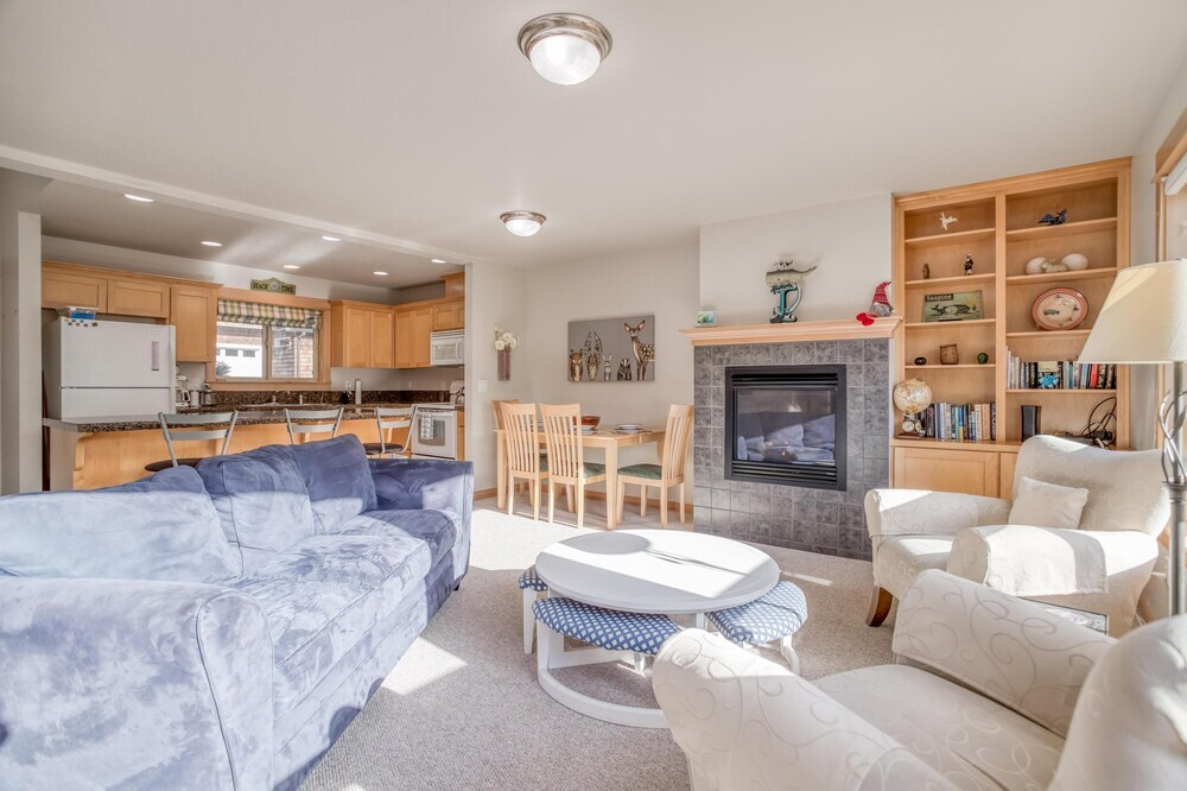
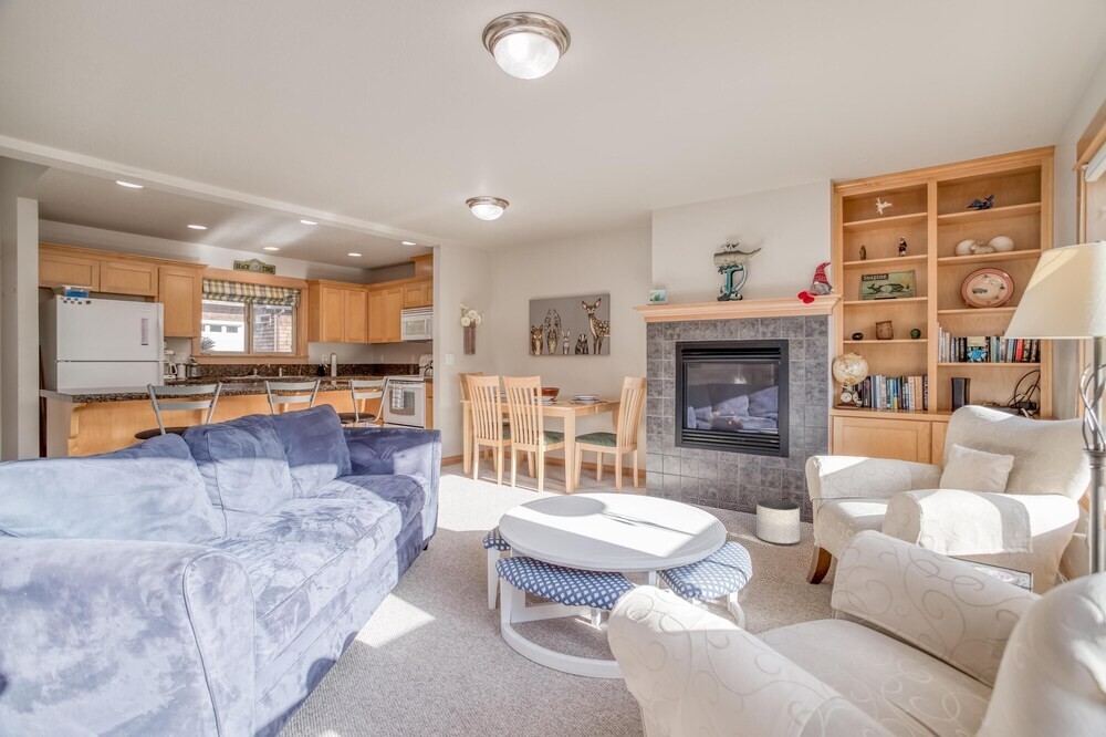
+ planter [755,499,801,546]
